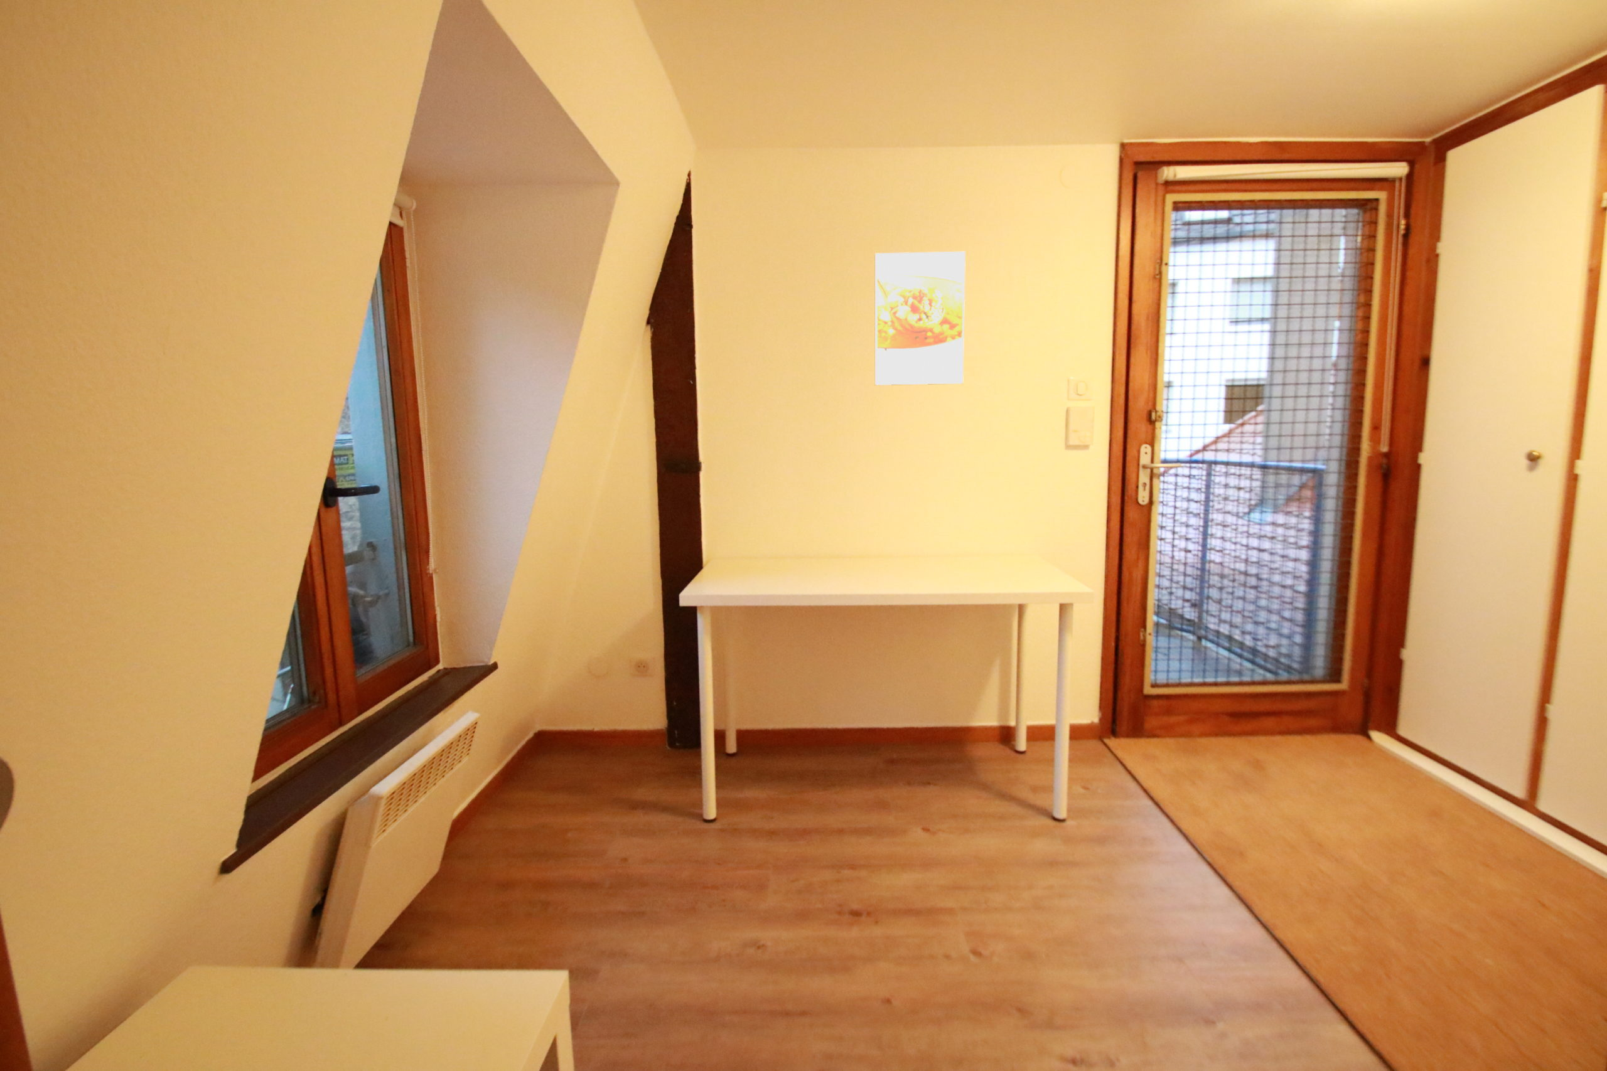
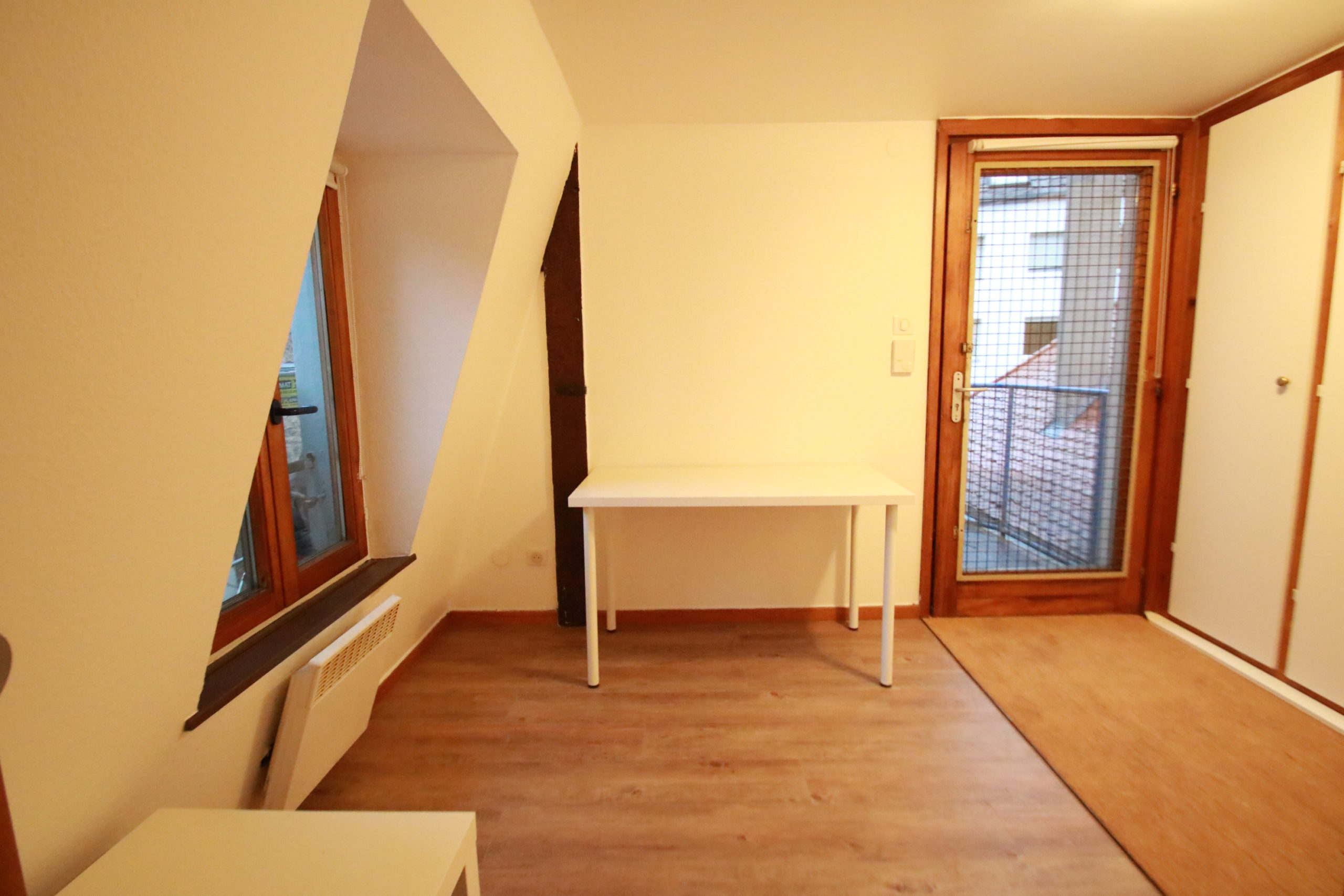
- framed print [874,251,966,386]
